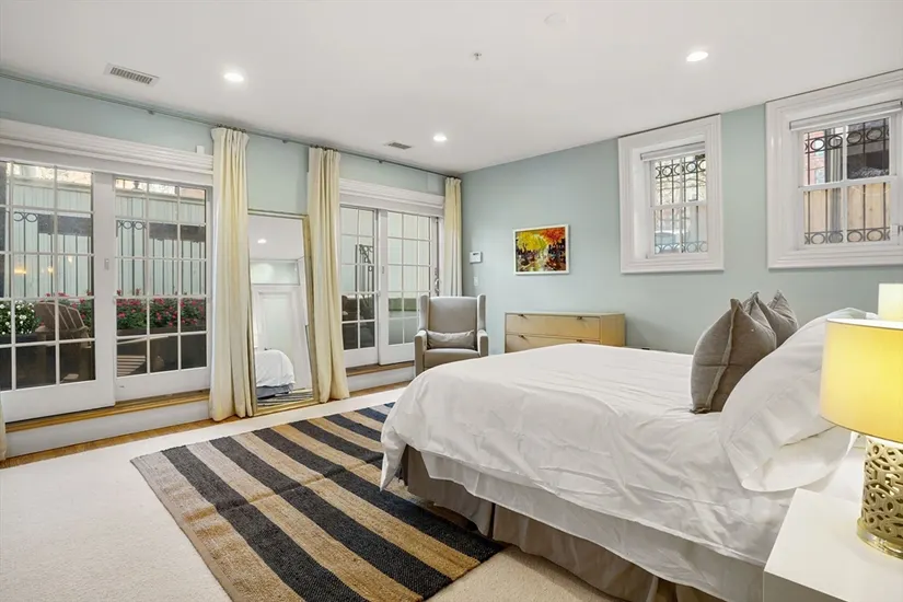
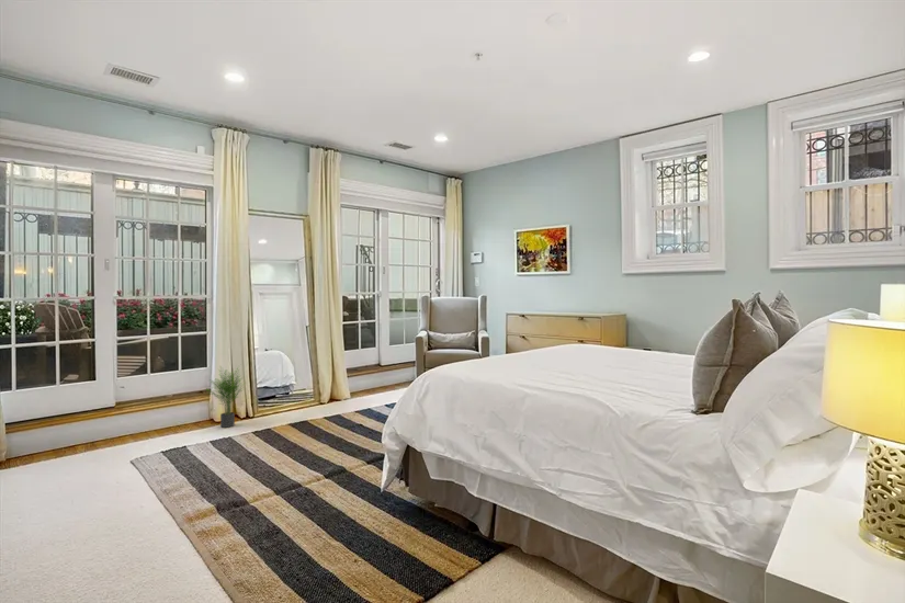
+ potted plant [206,365,246,429]
